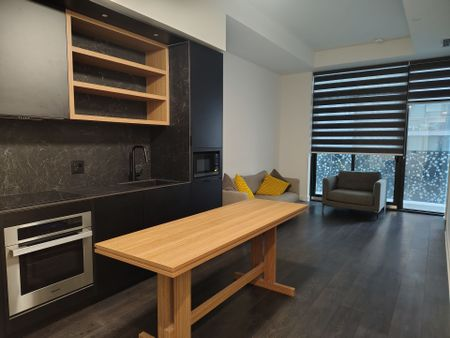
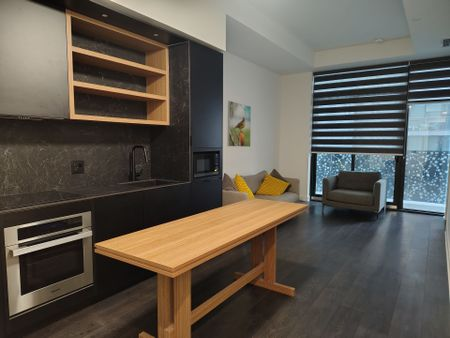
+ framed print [227,100,252,148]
